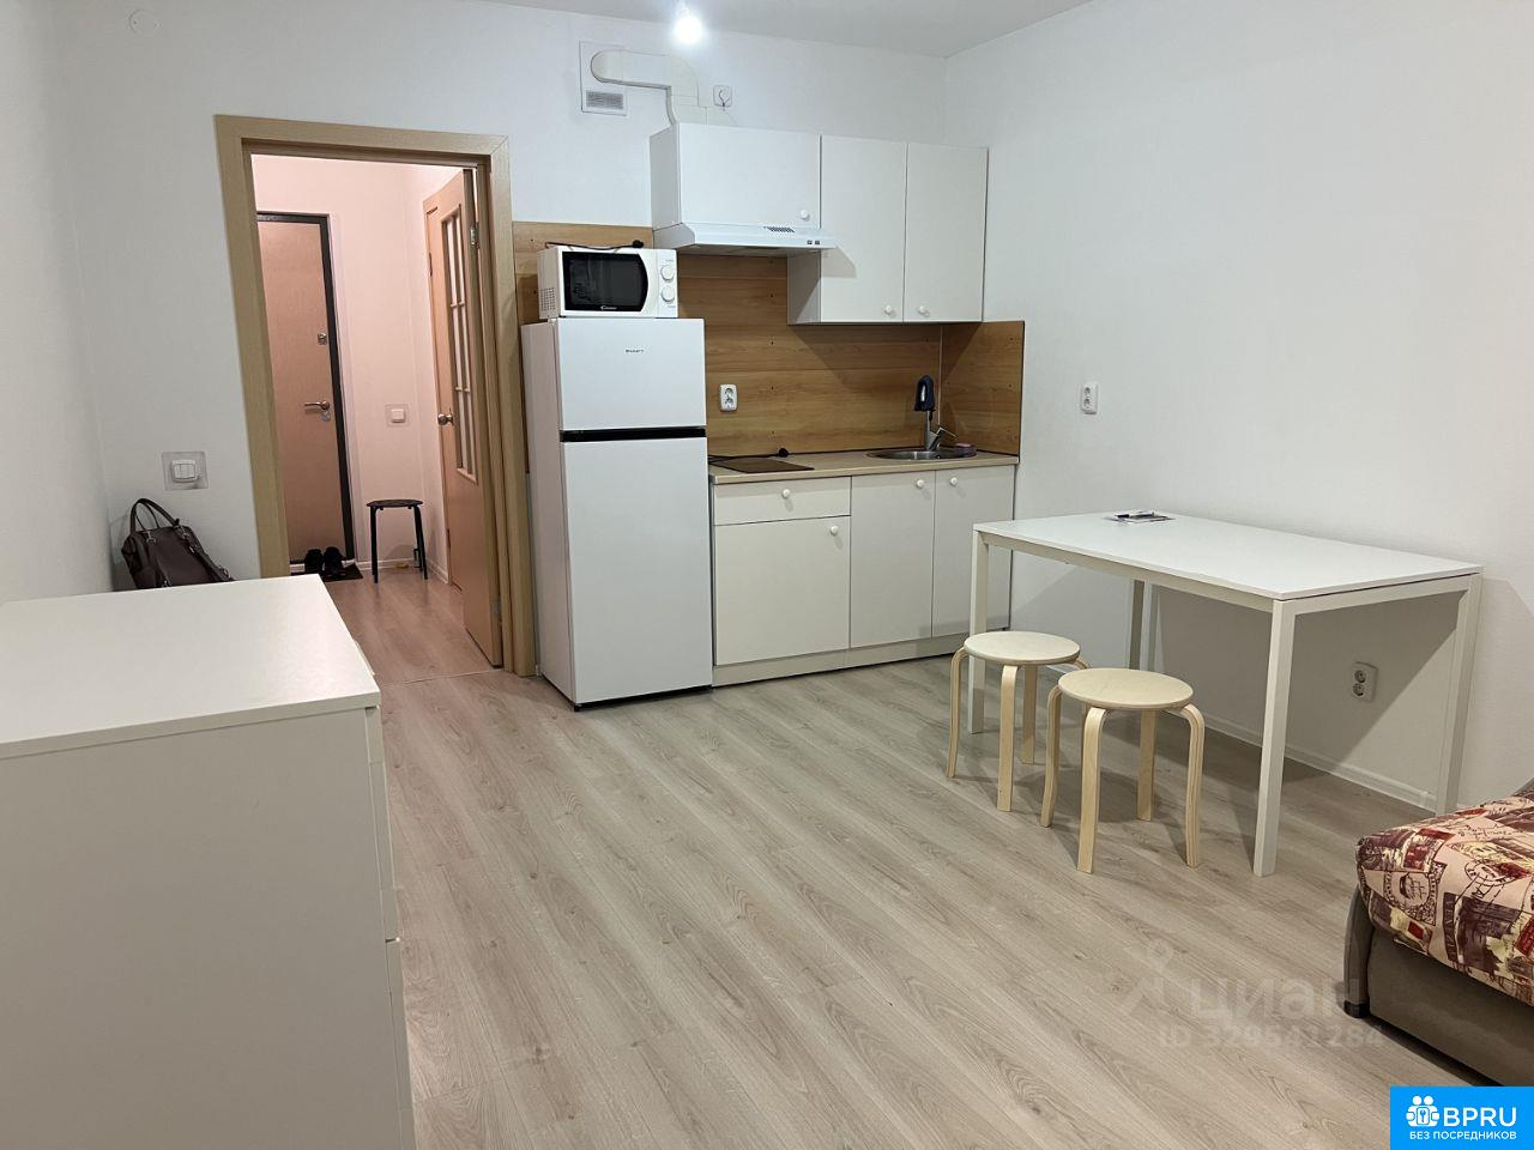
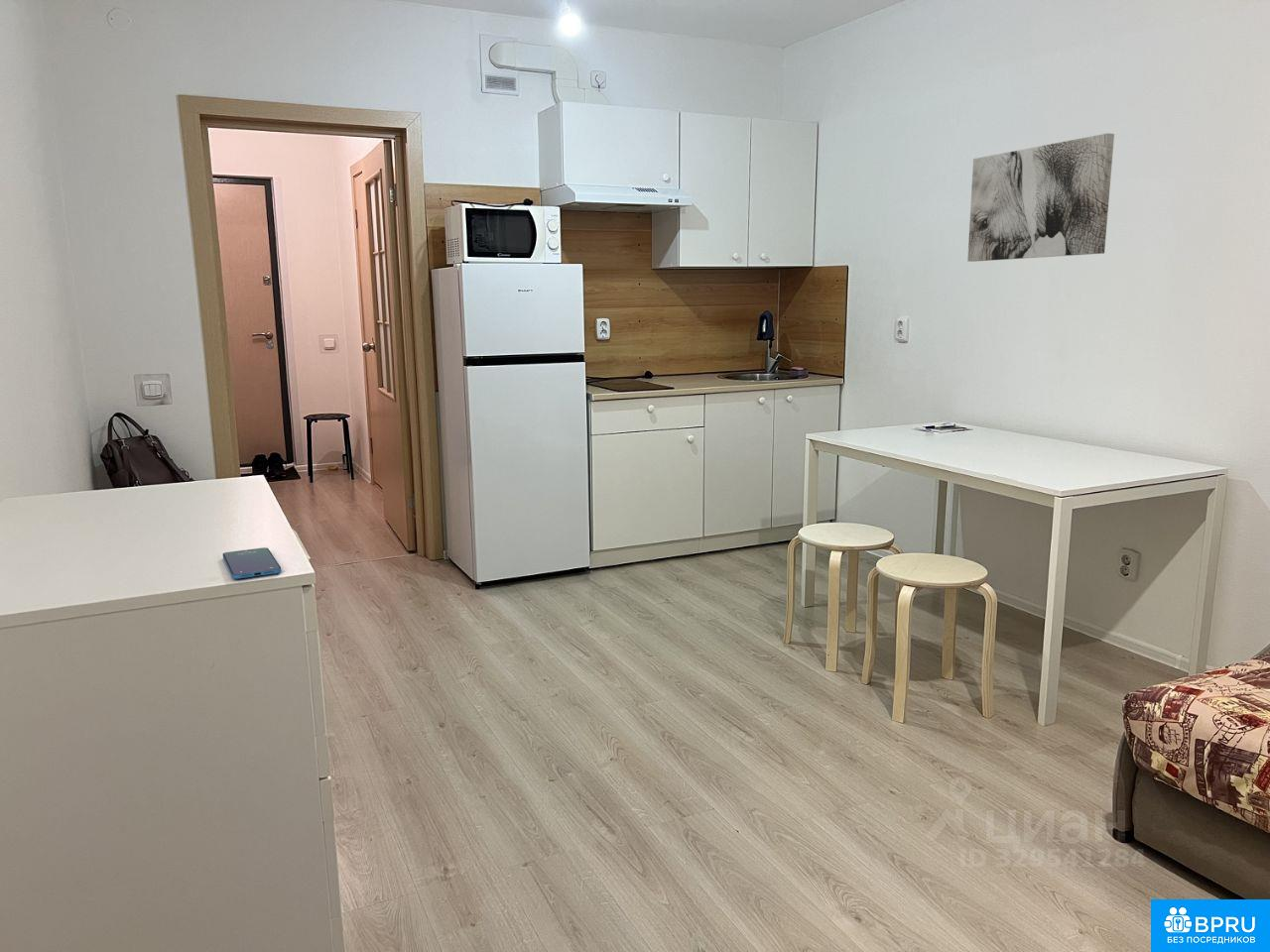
+ wall art [966,132,1115,263]
+ smartphone [222,546,282,579]
